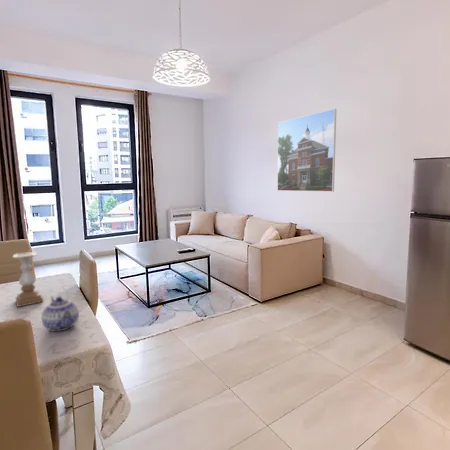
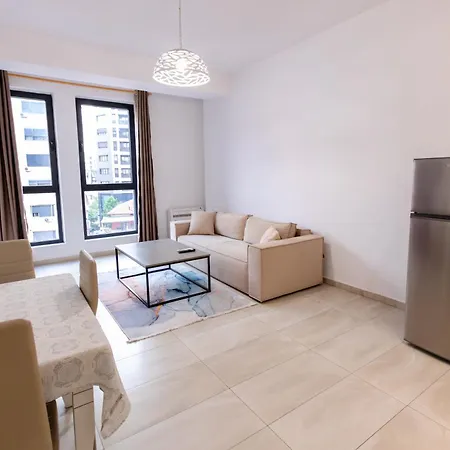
- teapot [41,295,80,333]
- candle holder [11,251,44,308]
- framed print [276,108,337,193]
